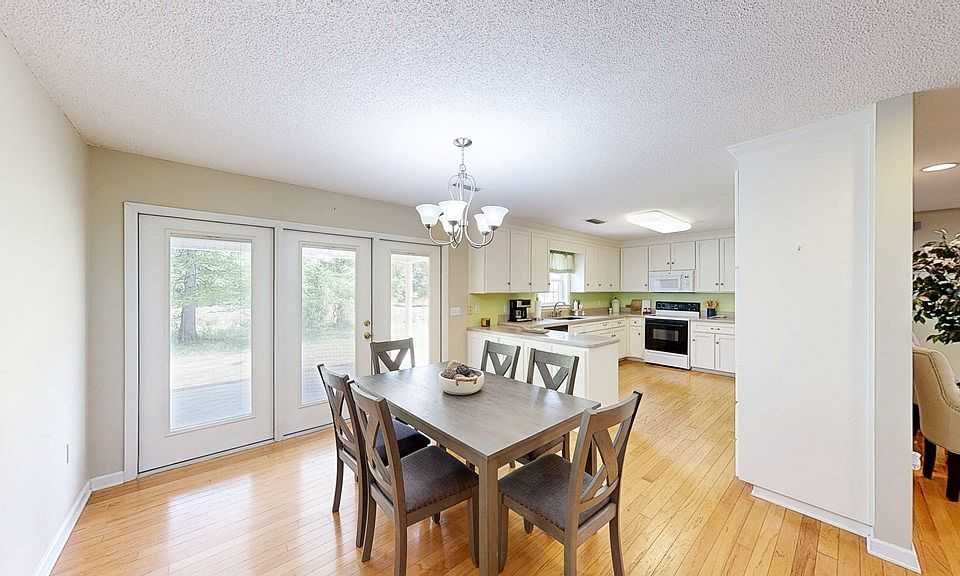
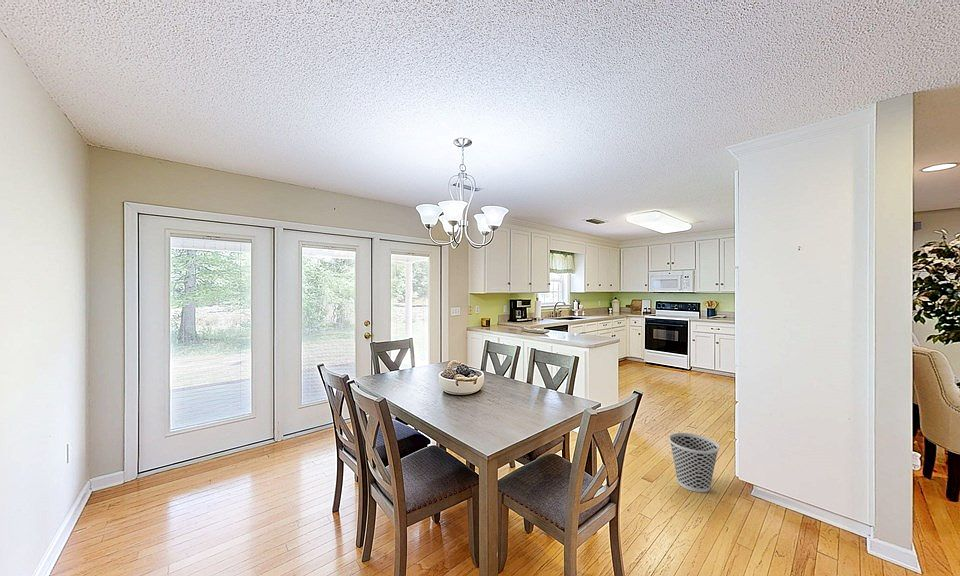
+ wastebasket [668,432,720,493]
